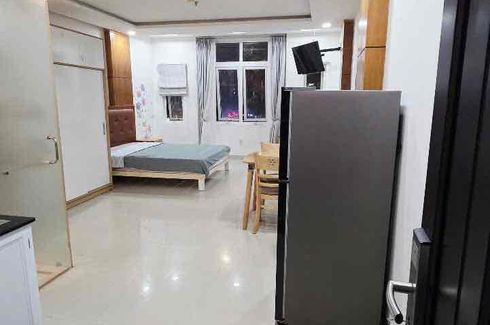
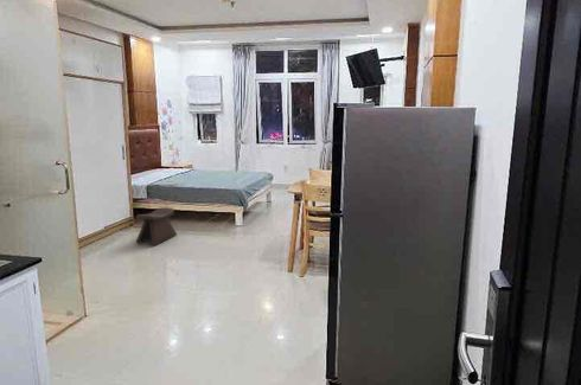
+ stool [135,206,178,246]
